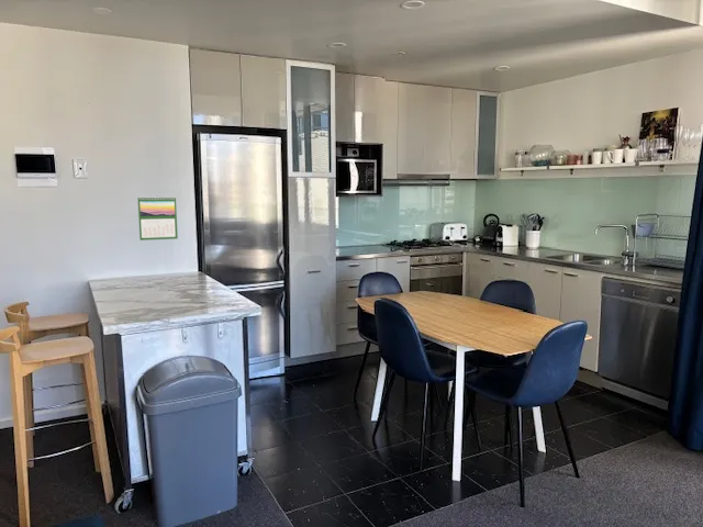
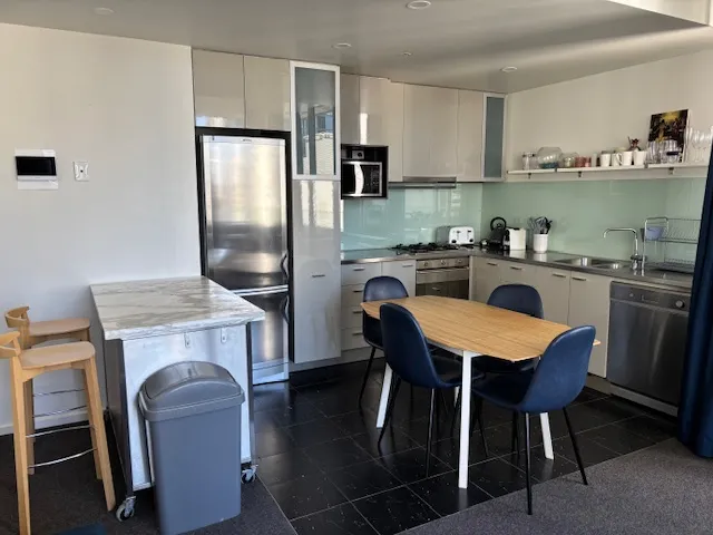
- calendar [136,195,179,242]
